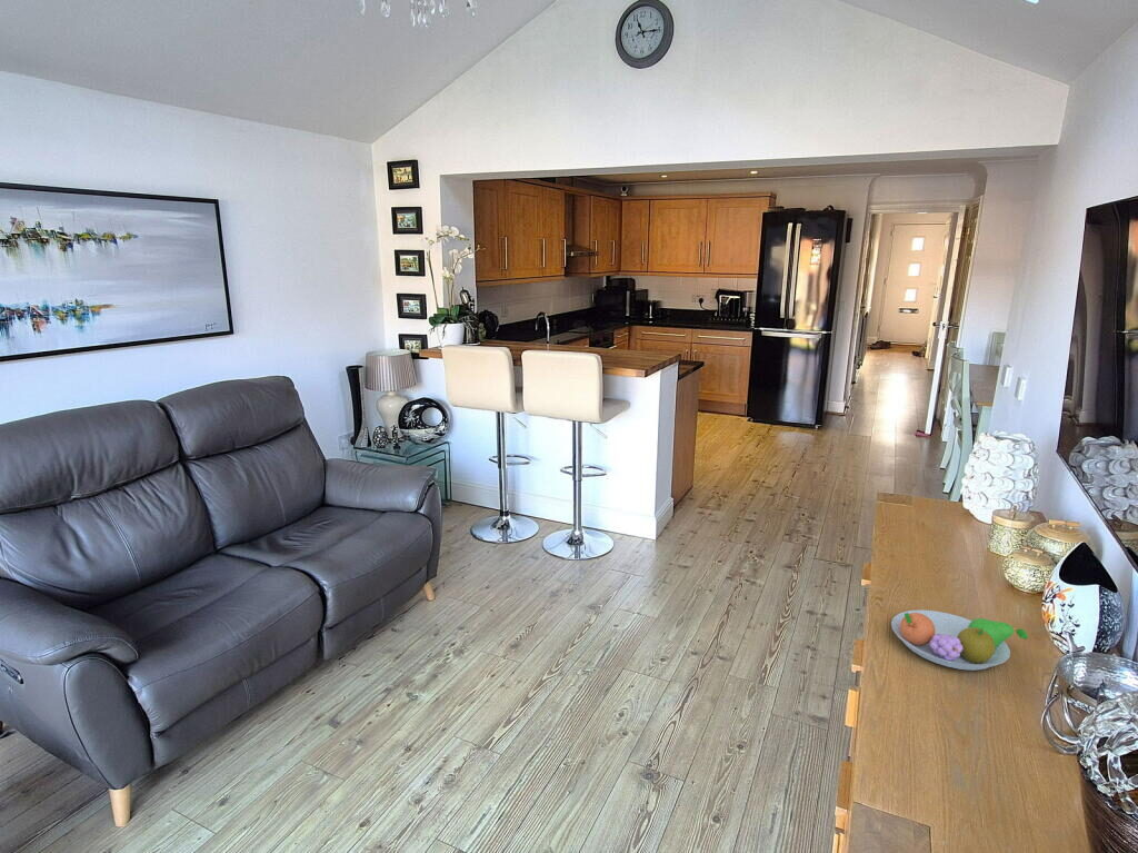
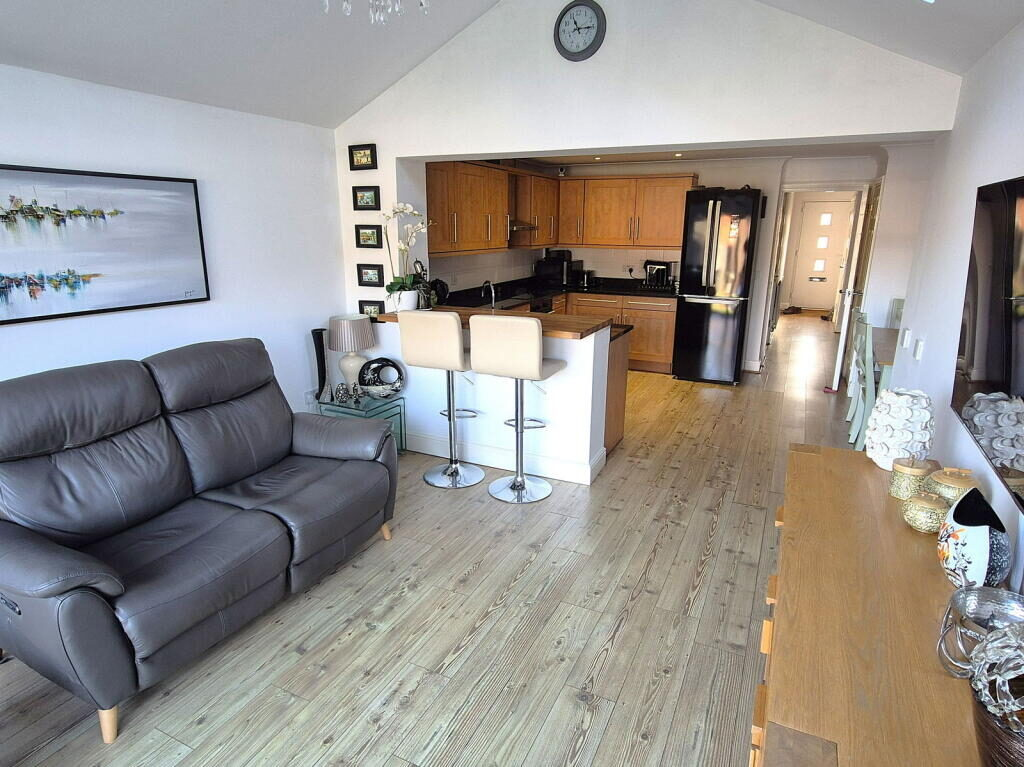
- fruit bowl [890,609,1029,672]
